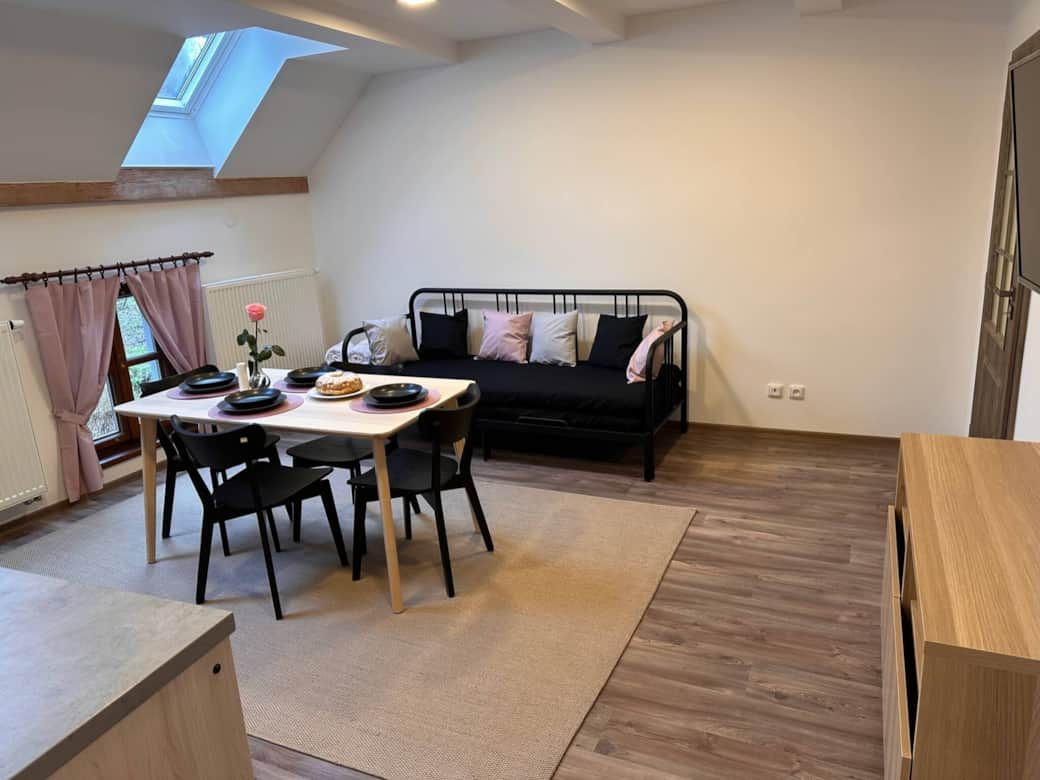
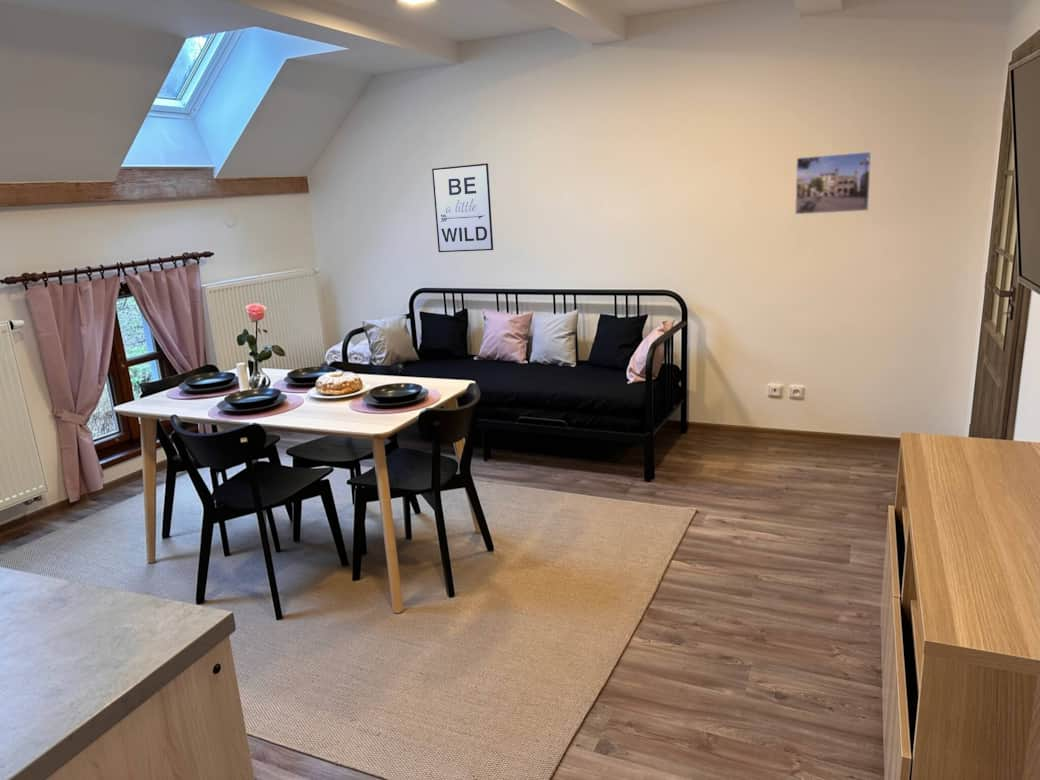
+ wall art [431,162,494,253]
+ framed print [794,151,872,216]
